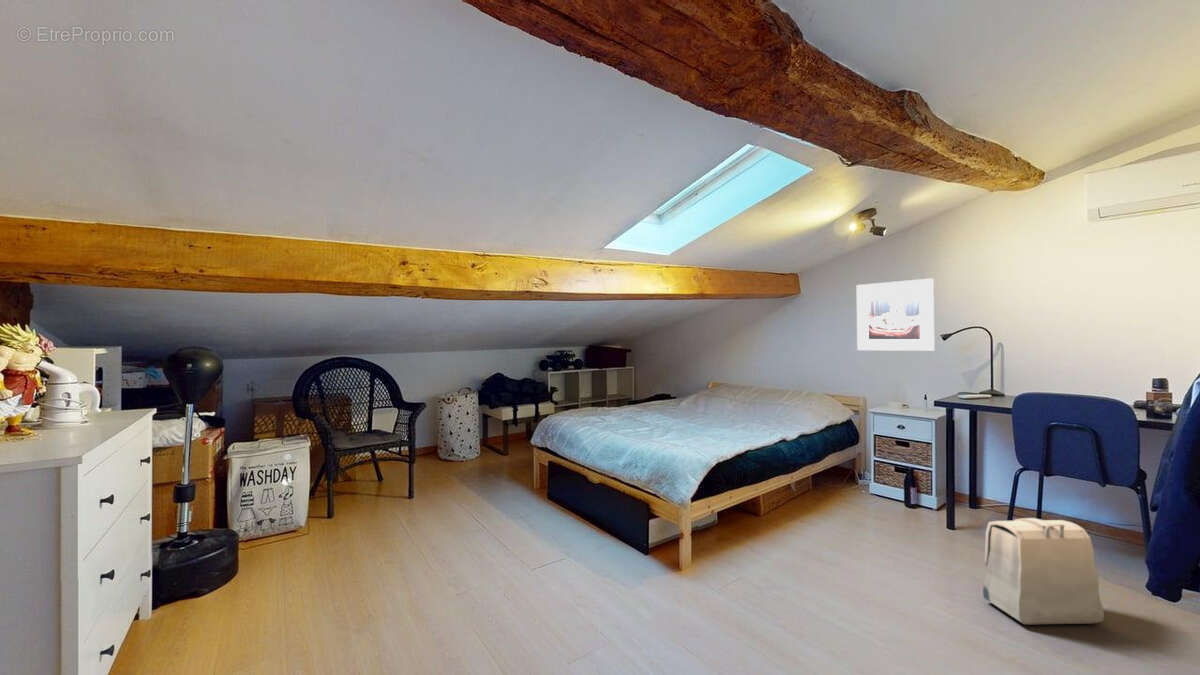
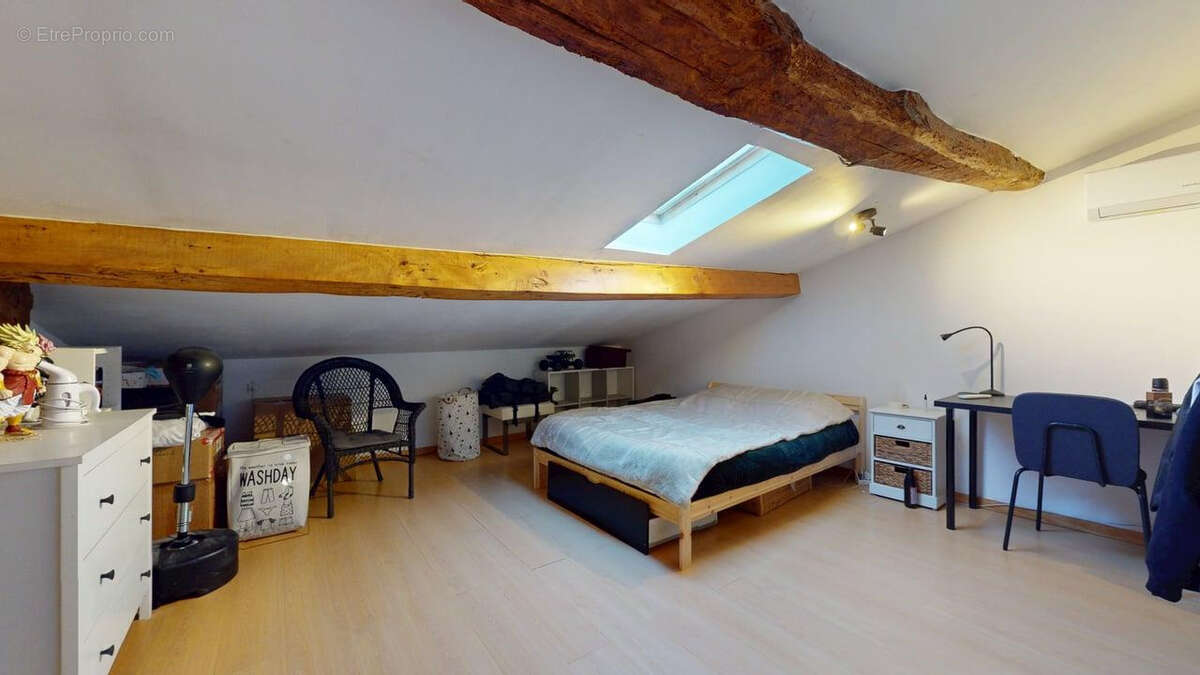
- backpack [982,517,1105,625]
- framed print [856,277,935,352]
